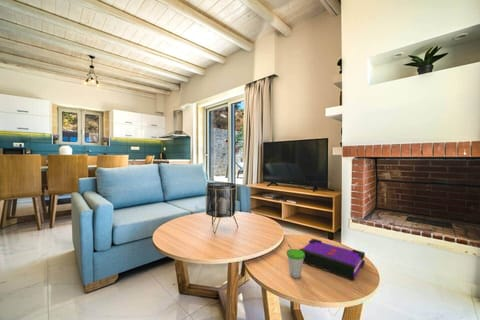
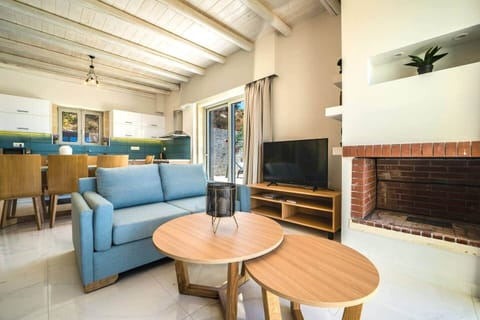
- cup [286,244,304,280]
- board game [298,238,366,282]
